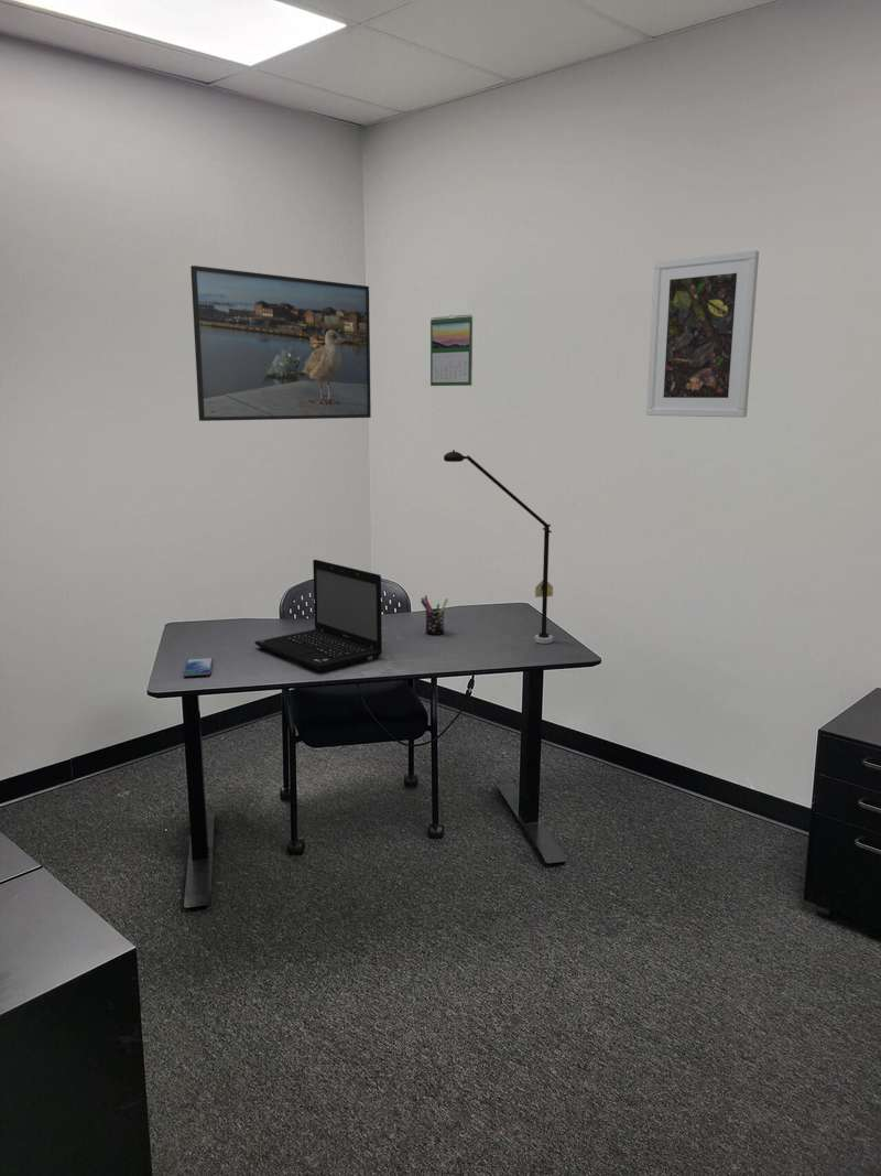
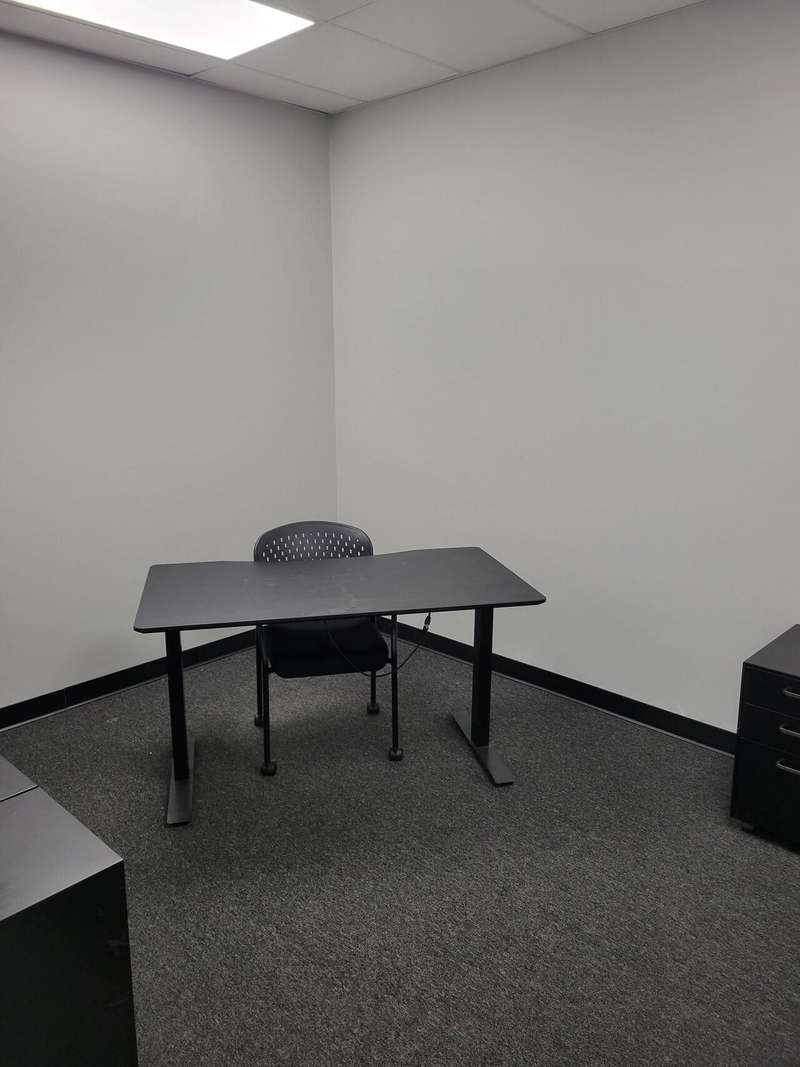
- laptop [253,559,383,672]
- pen holder [420,594,449,636]
- desk lamp [443,449,554,645]
- smartphone [183,657,214,678]
- calendar [429,313,474,387]
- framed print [645,249,760,419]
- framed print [189,265,372,422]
